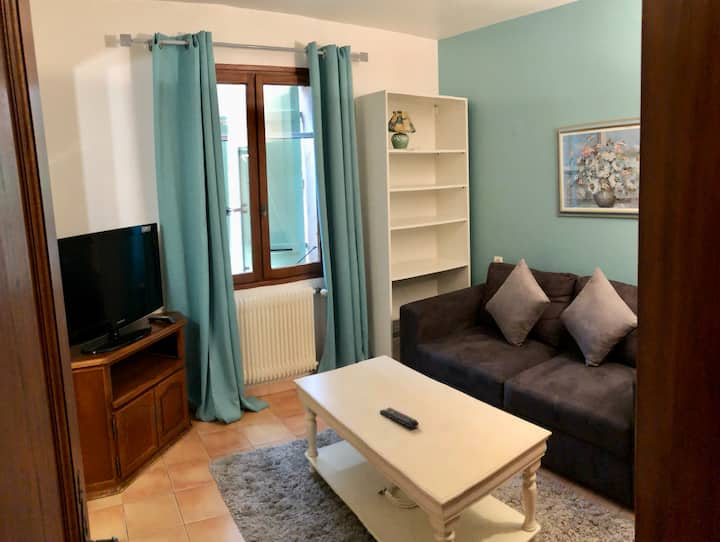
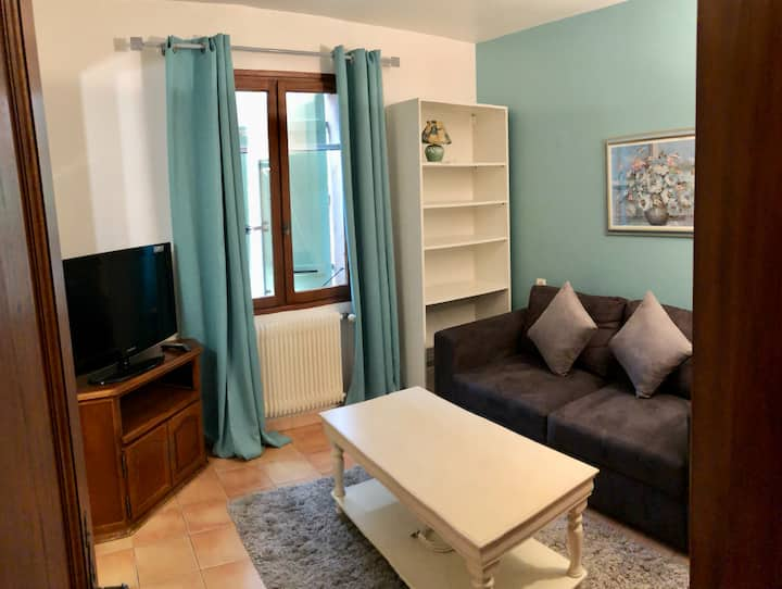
- remote control [378,407,420,430]
